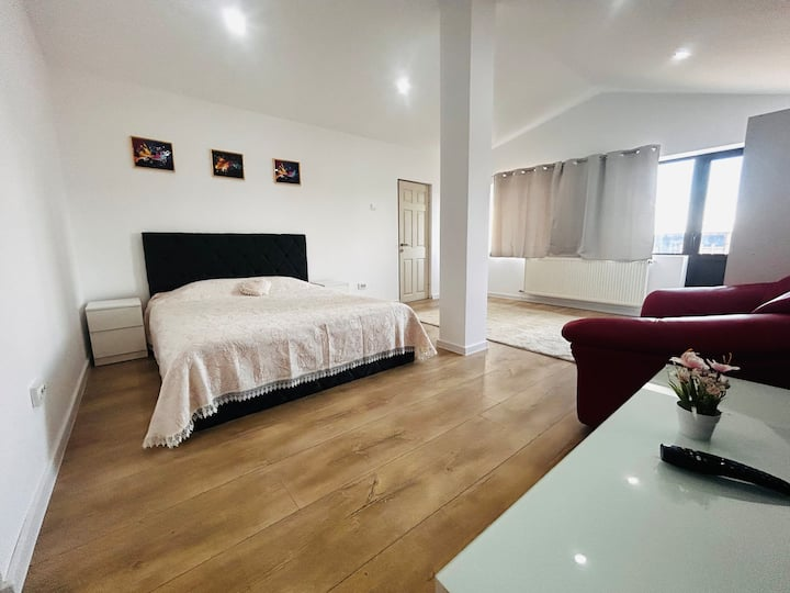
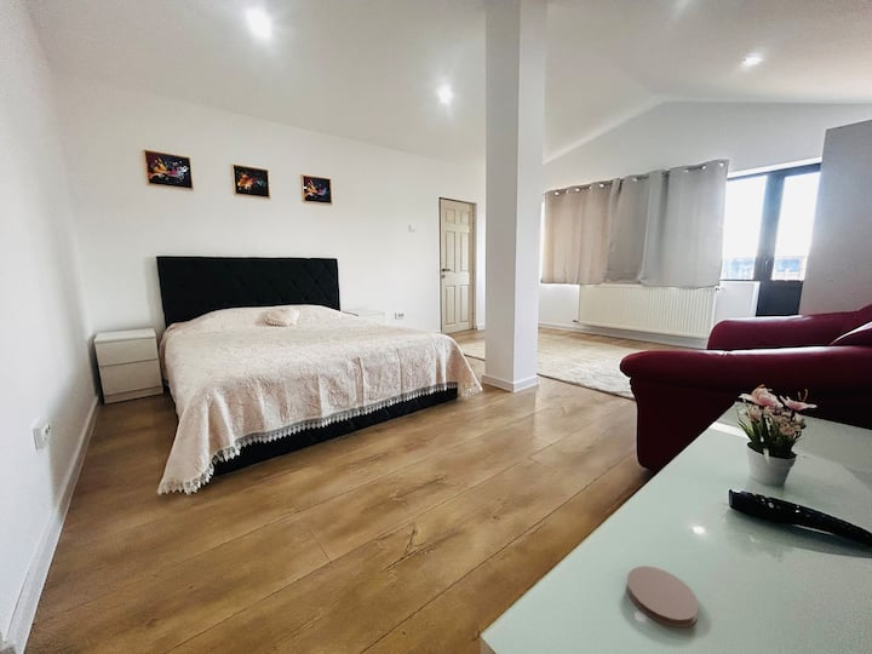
+ coaster [626,566,700,629]
